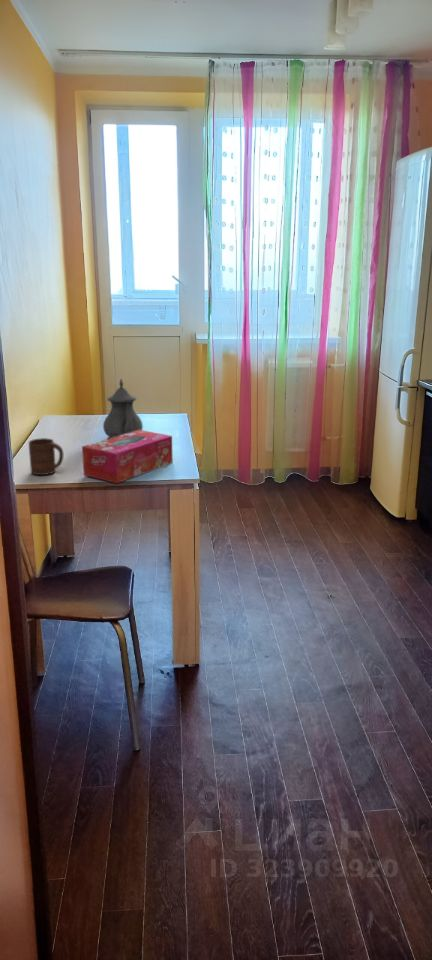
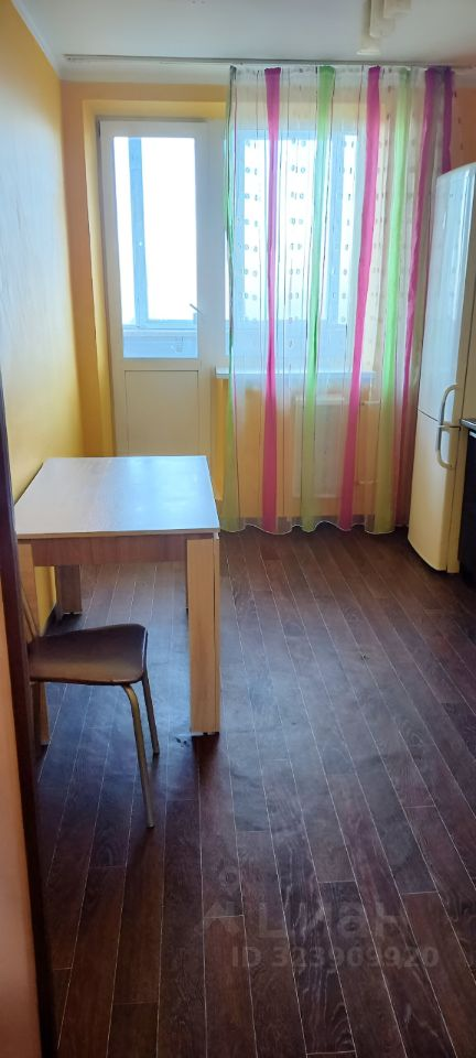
- tissue box [81,429,174,484]
- cup [28,437,64,476]
- teapot [102,378,144,439]
